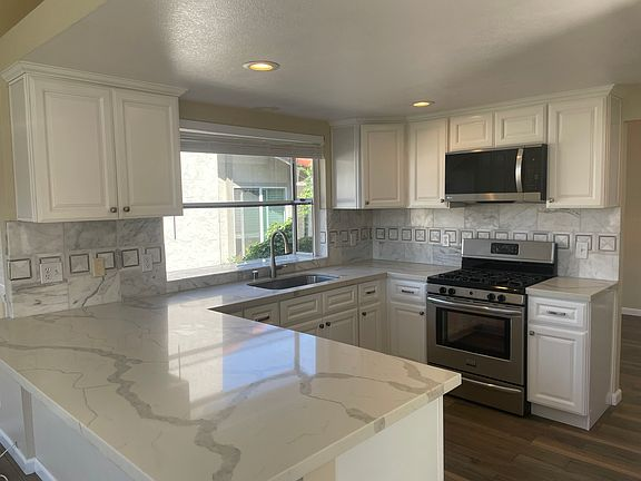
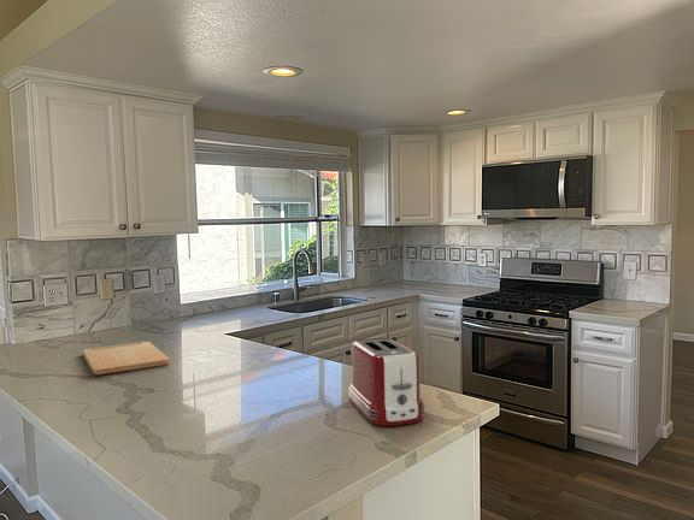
+ cutting board [82,341,171,376]
+ toaster [347,337,427,427]
